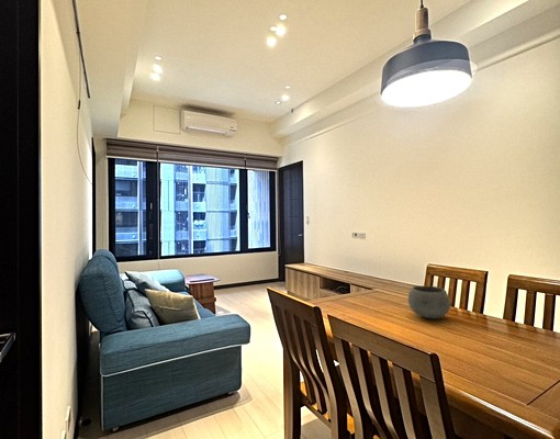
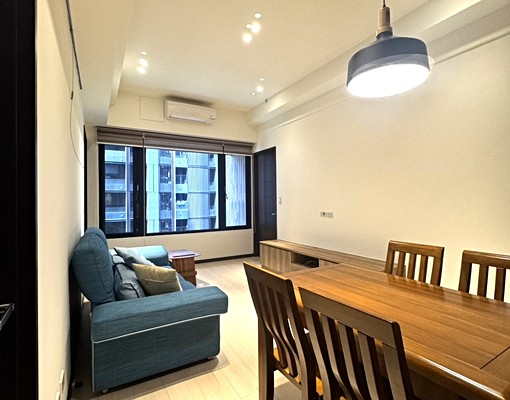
- bowl [407,284,451,319]
